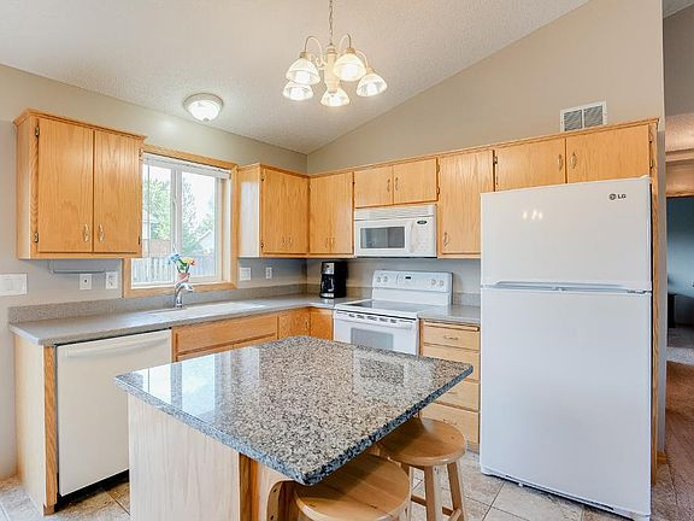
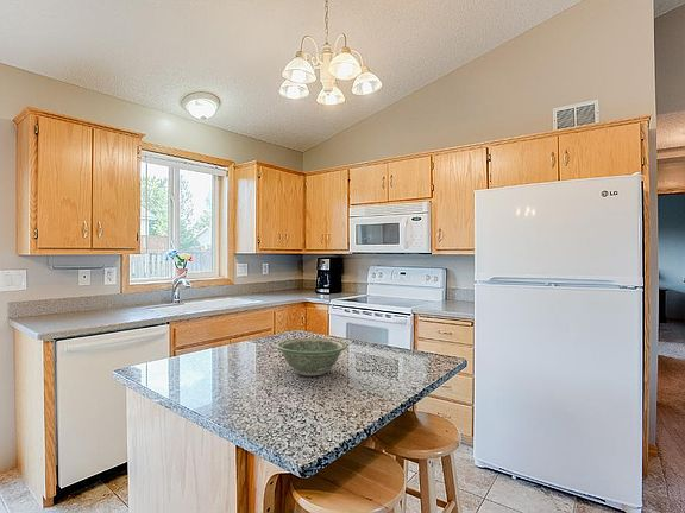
+ bowl [275,337,348,378]
